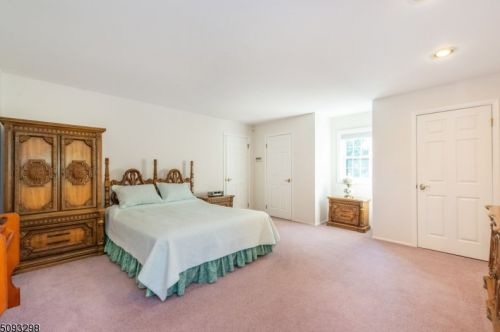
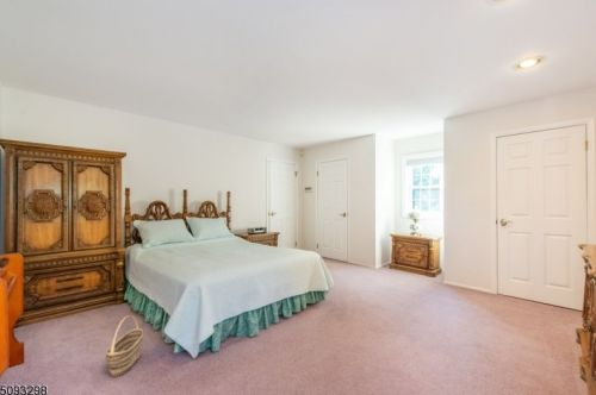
+ basket [105,314,144,378]
